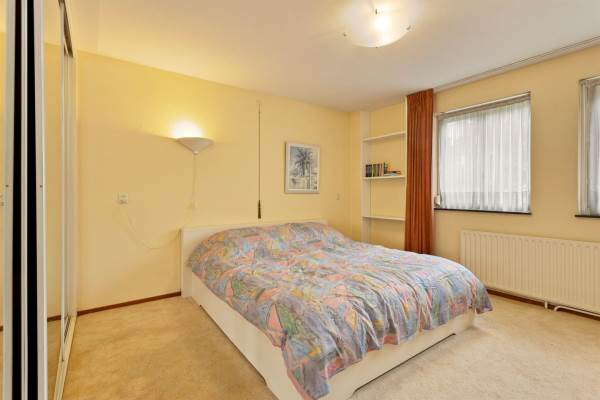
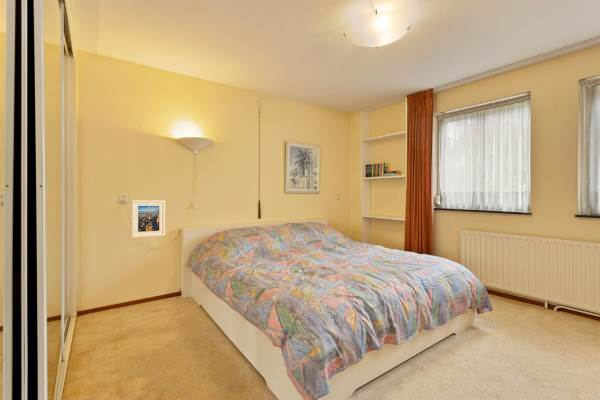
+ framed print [130,199,166,239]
